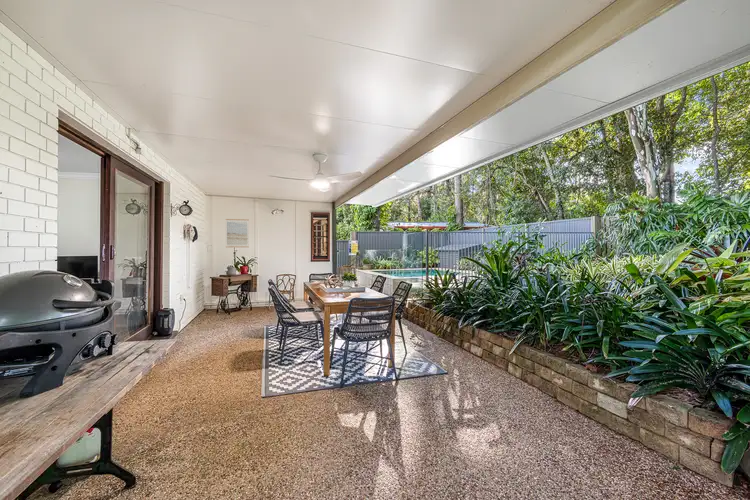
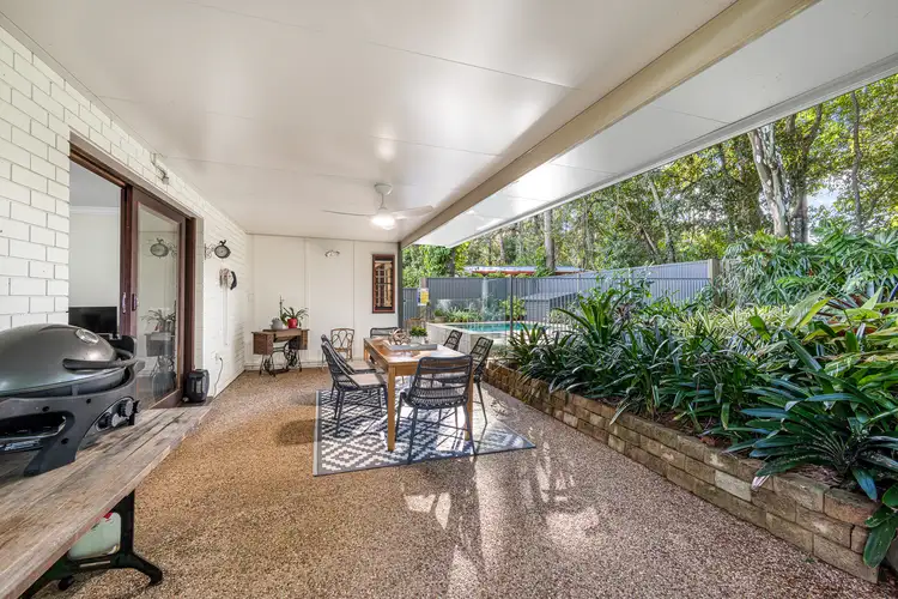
- wall art [225,218,250,248]
